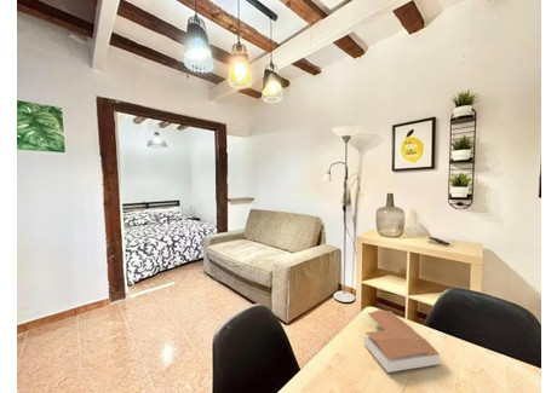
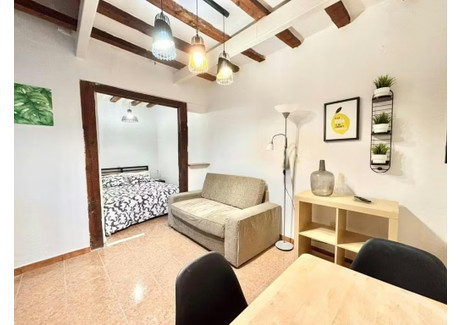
- book [363,308,441,374]
